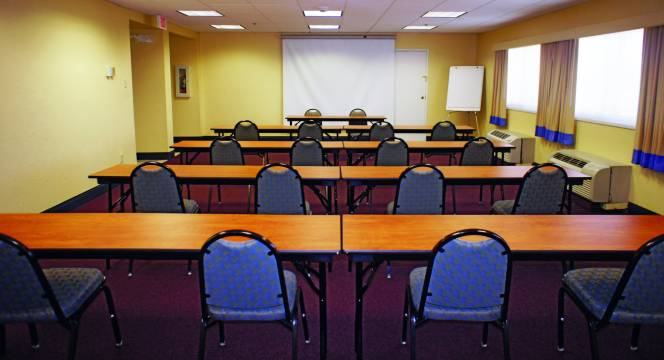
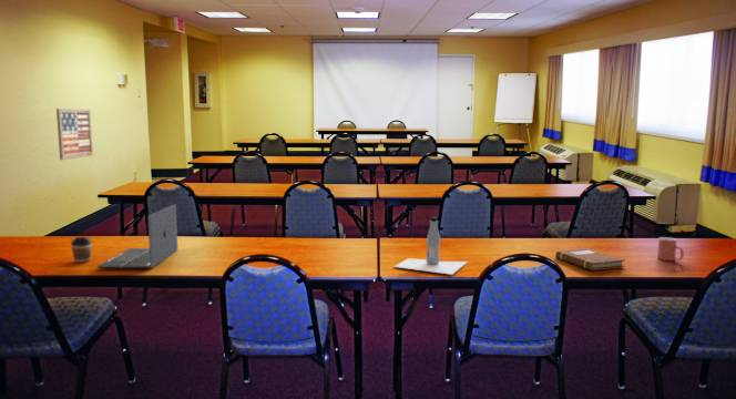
+ coffee cup [70,236,93,264]
+ notebook [554,247,626,272]
+ laptop [96,203,178,269]
+ mug [656,236,685,262]
+ bottle [393,216,469,276]
+ wall art [55,108,94,161]
